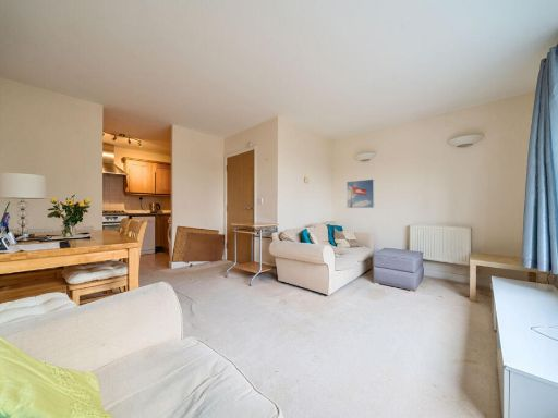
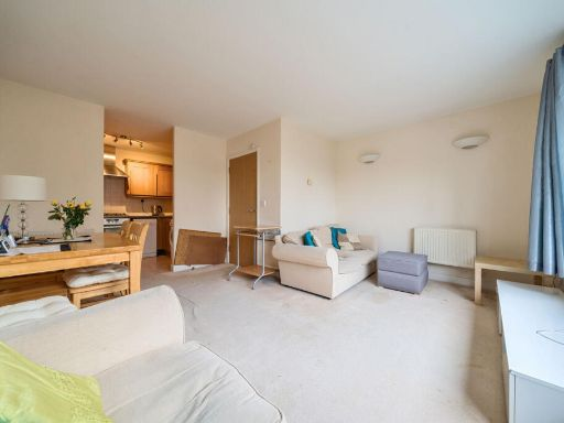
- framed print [345,179,375,209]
